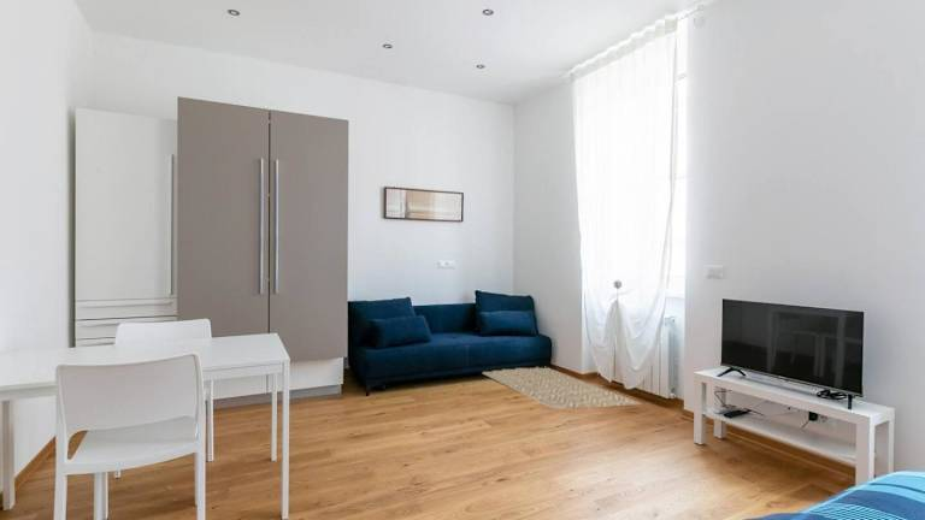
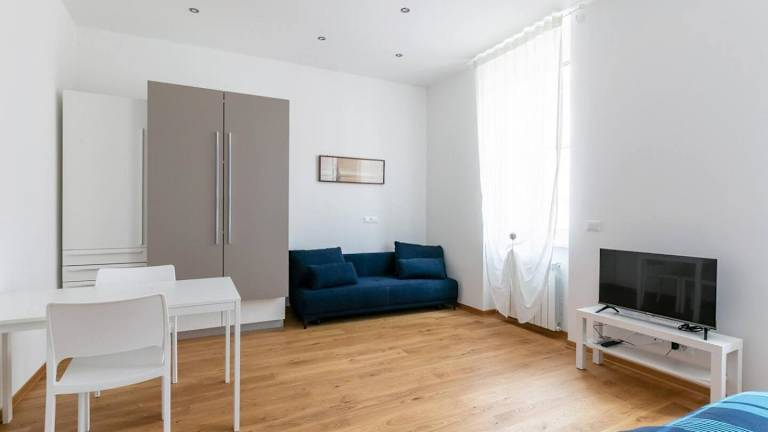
- rug [482,366,643,410]
